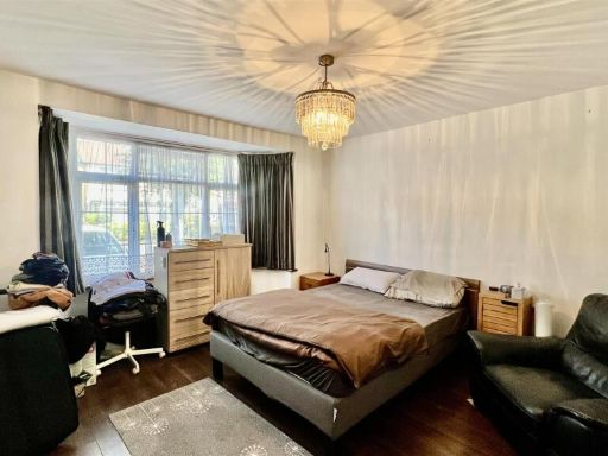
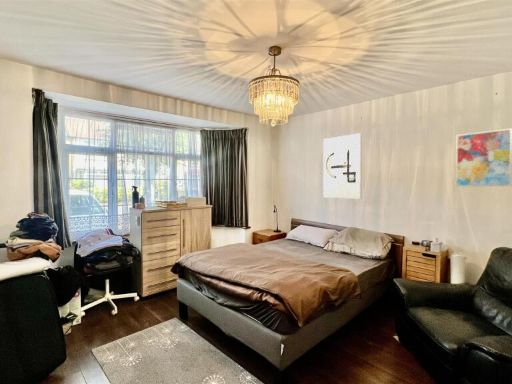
+ wall art [455,127,512,187]
+ wall art [322,132,363,200]
